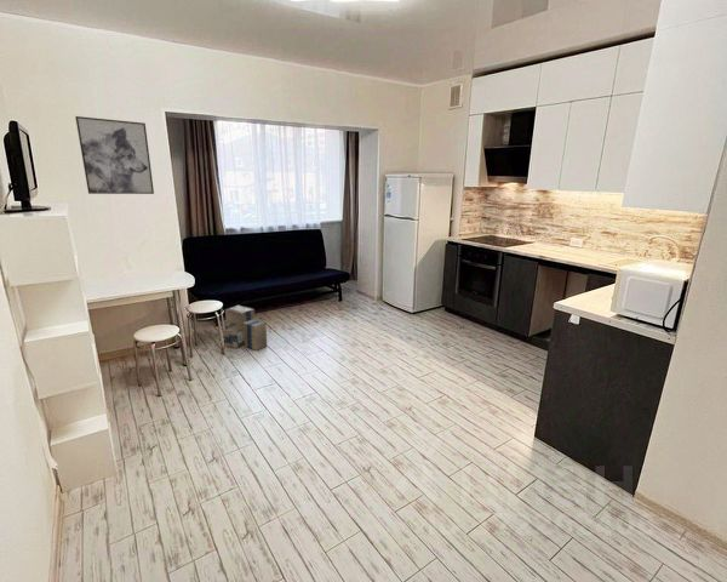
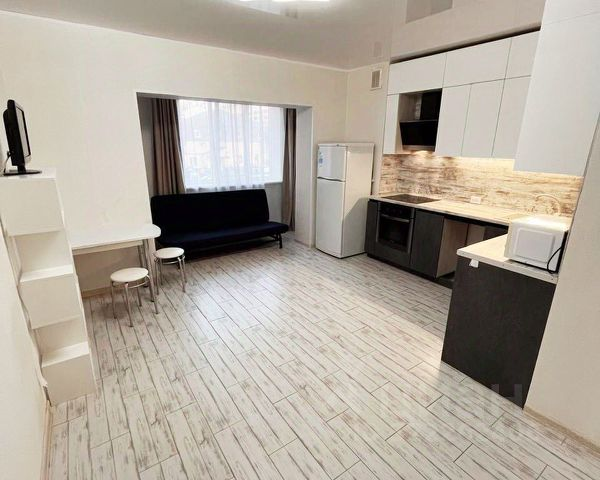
- cardboard box [224,304,268,352]
- wall art [74,115,155,195]
